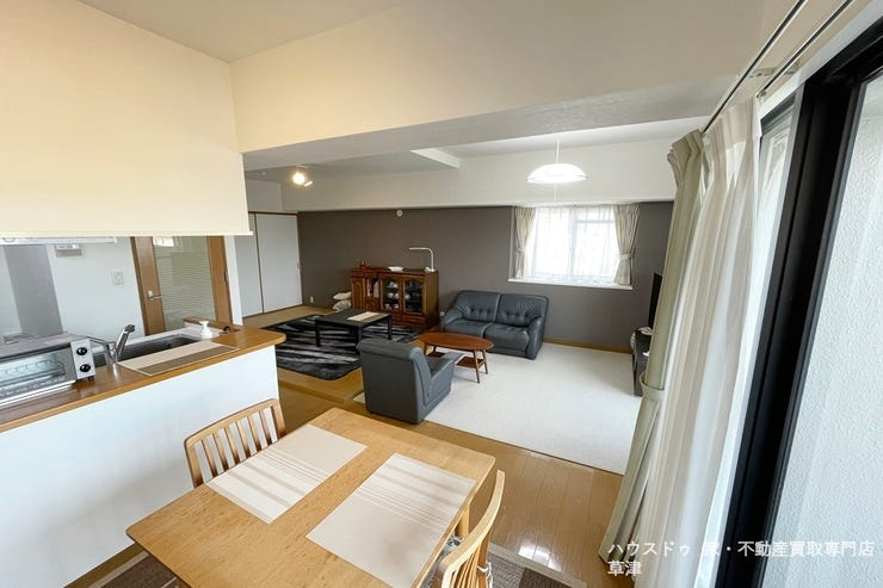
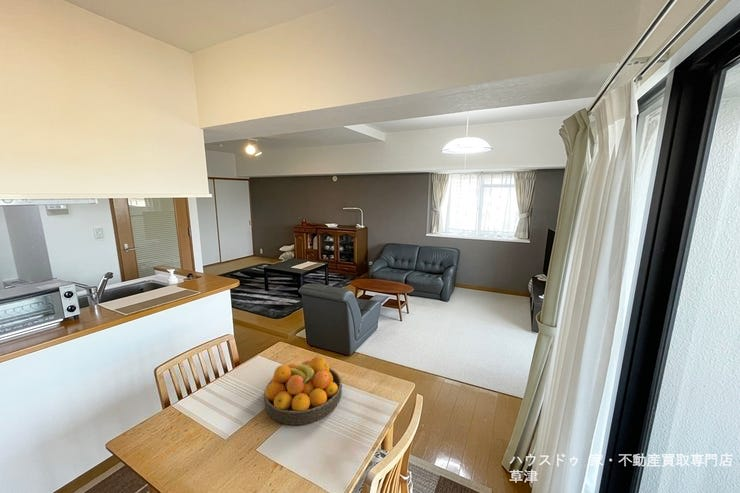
+ fruit bowl [263,351,343,426]
